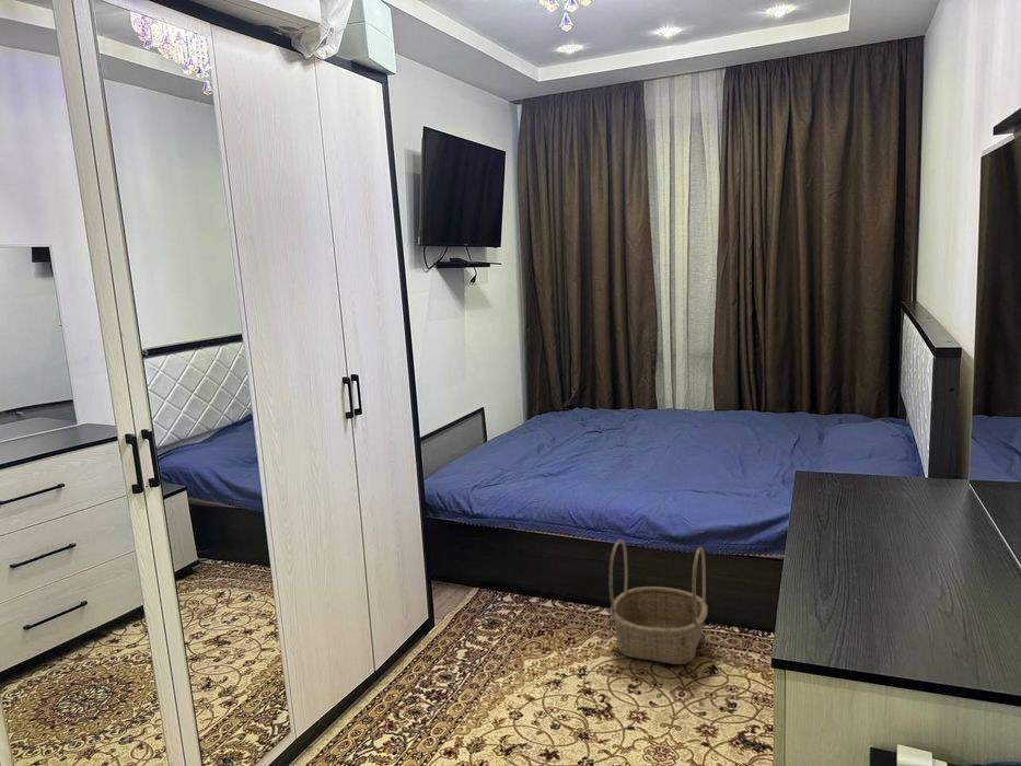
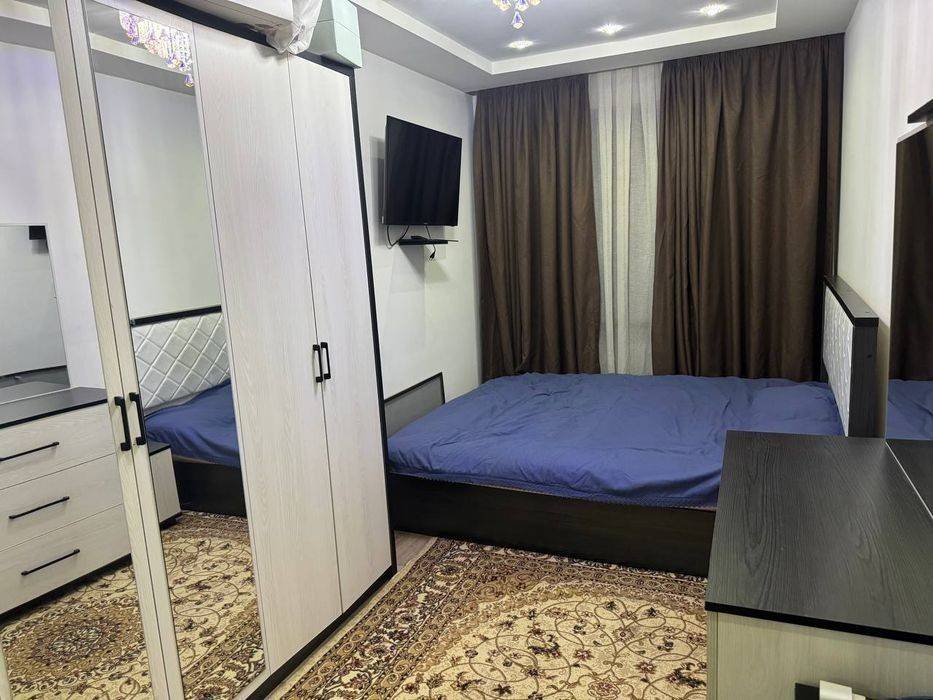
- basket [608,538,709,665]
